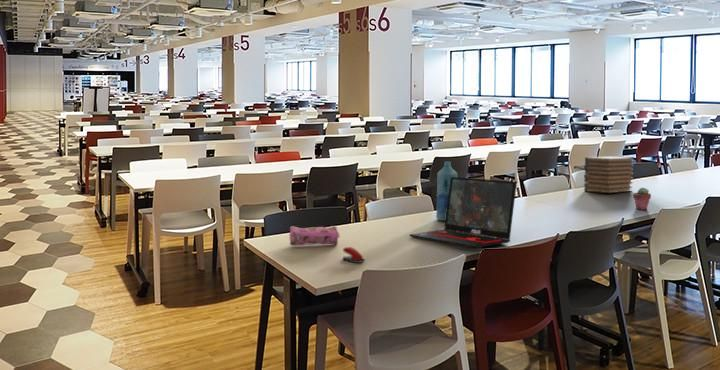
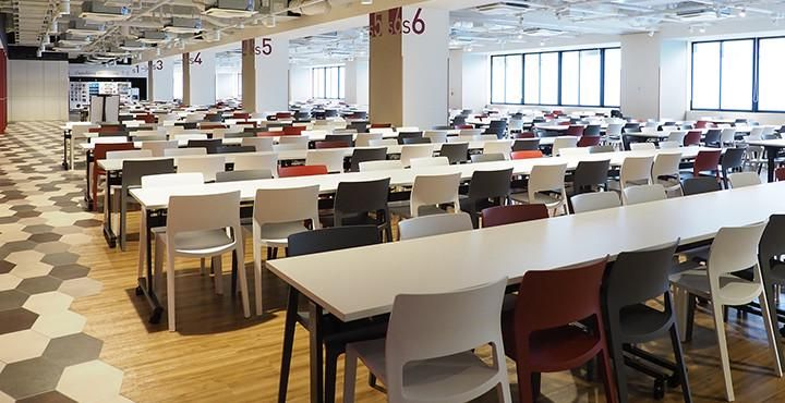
- bottle [435,160,458,222]
- laptop [409,176,518,249]
- pencil case [288,225,341,247]
- stapler [342,246,366,264]
- potted succulent [632,187,652,211]
- book stack [583,156,635,194]
